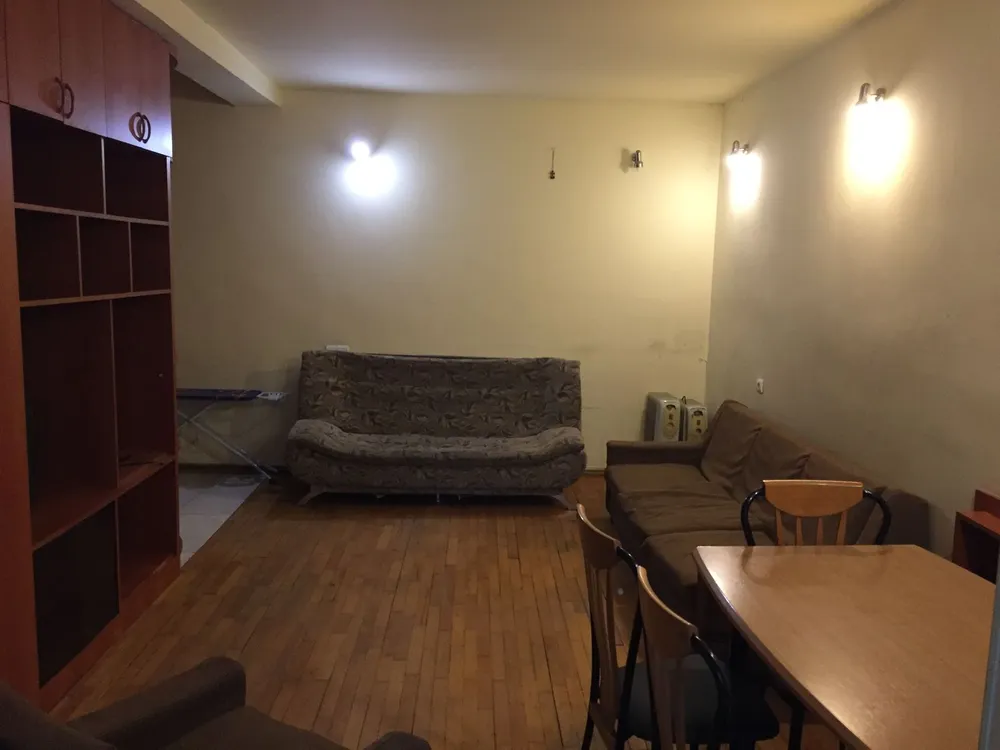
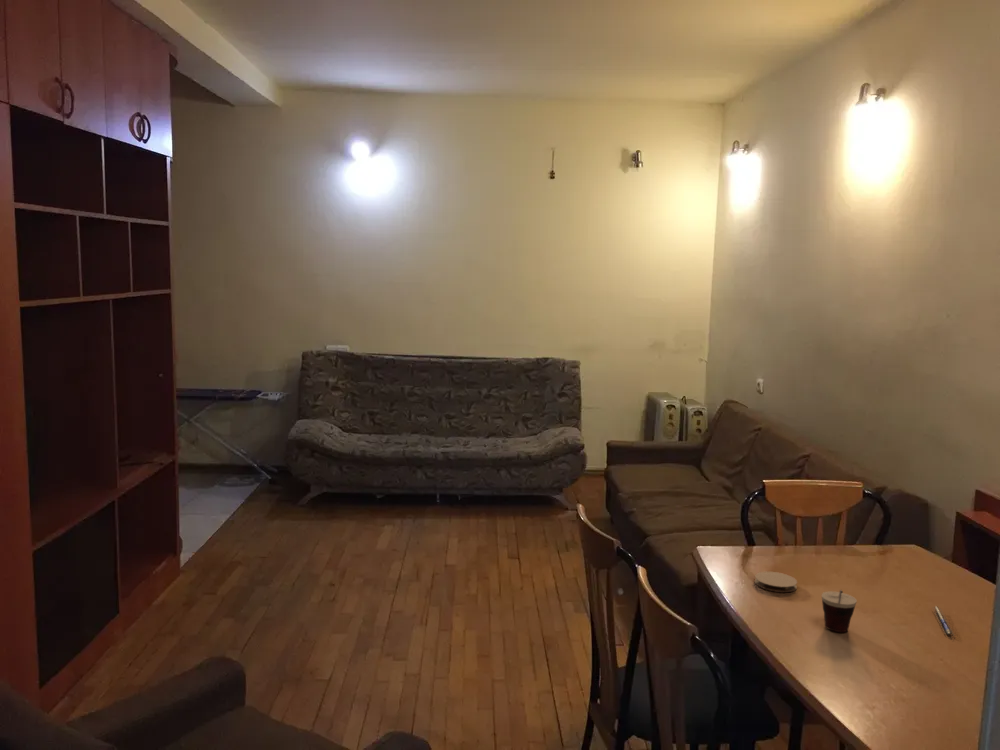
+ cup [821,589,858,633]
+ coaster [754,571,798,593]
+ pen [932,605,955,636]
